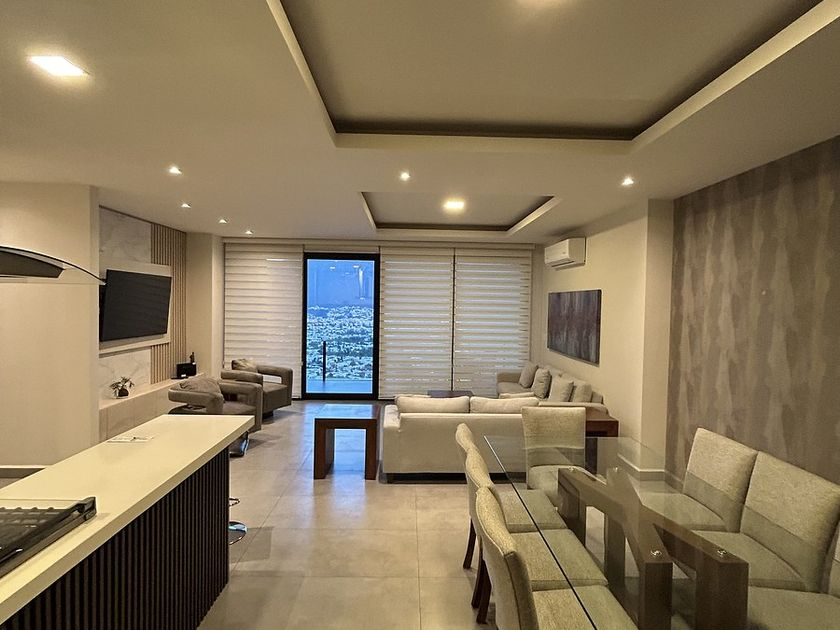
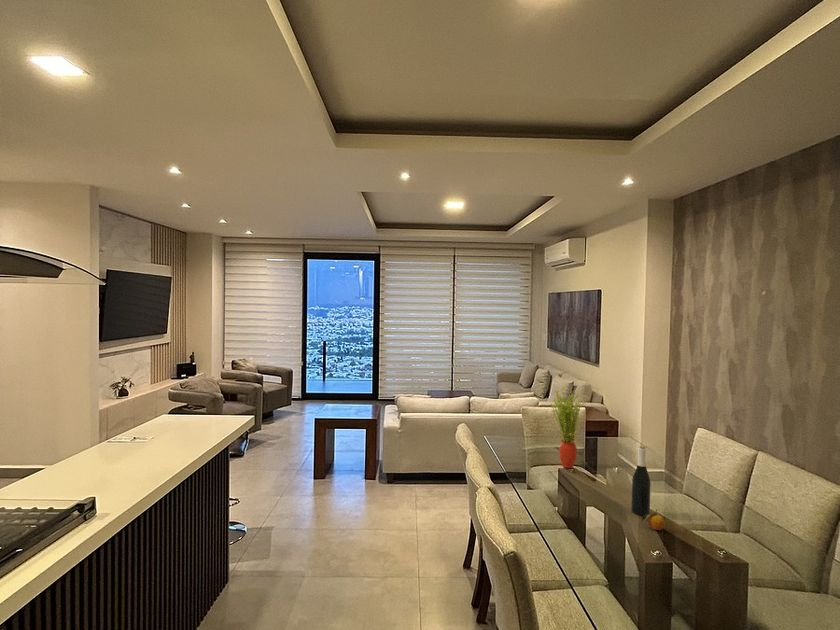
+ fruit [640,508,665,531]
+ wine bottle [630,445,652,517]
+ potted plant [549,388,586,469]
